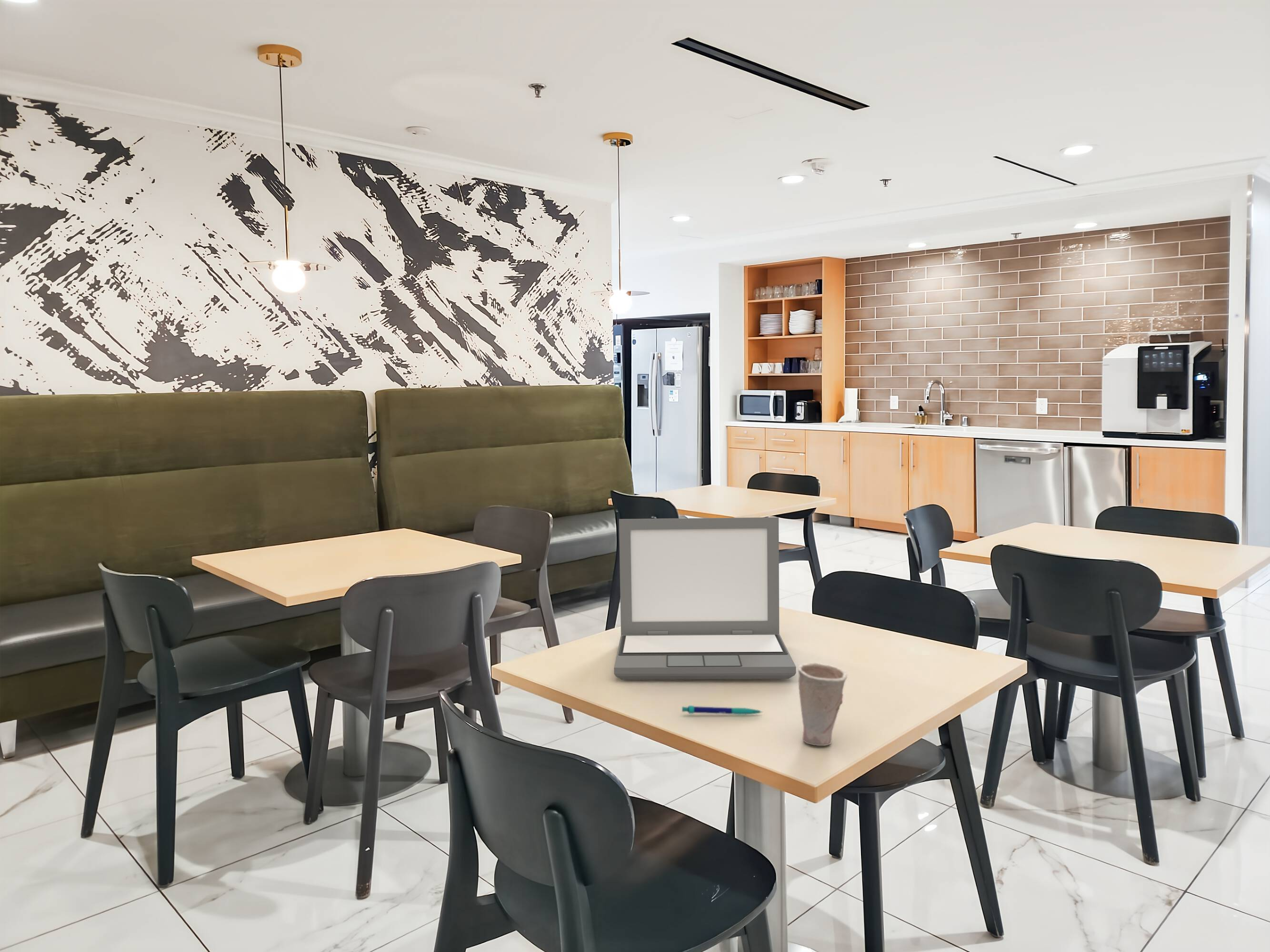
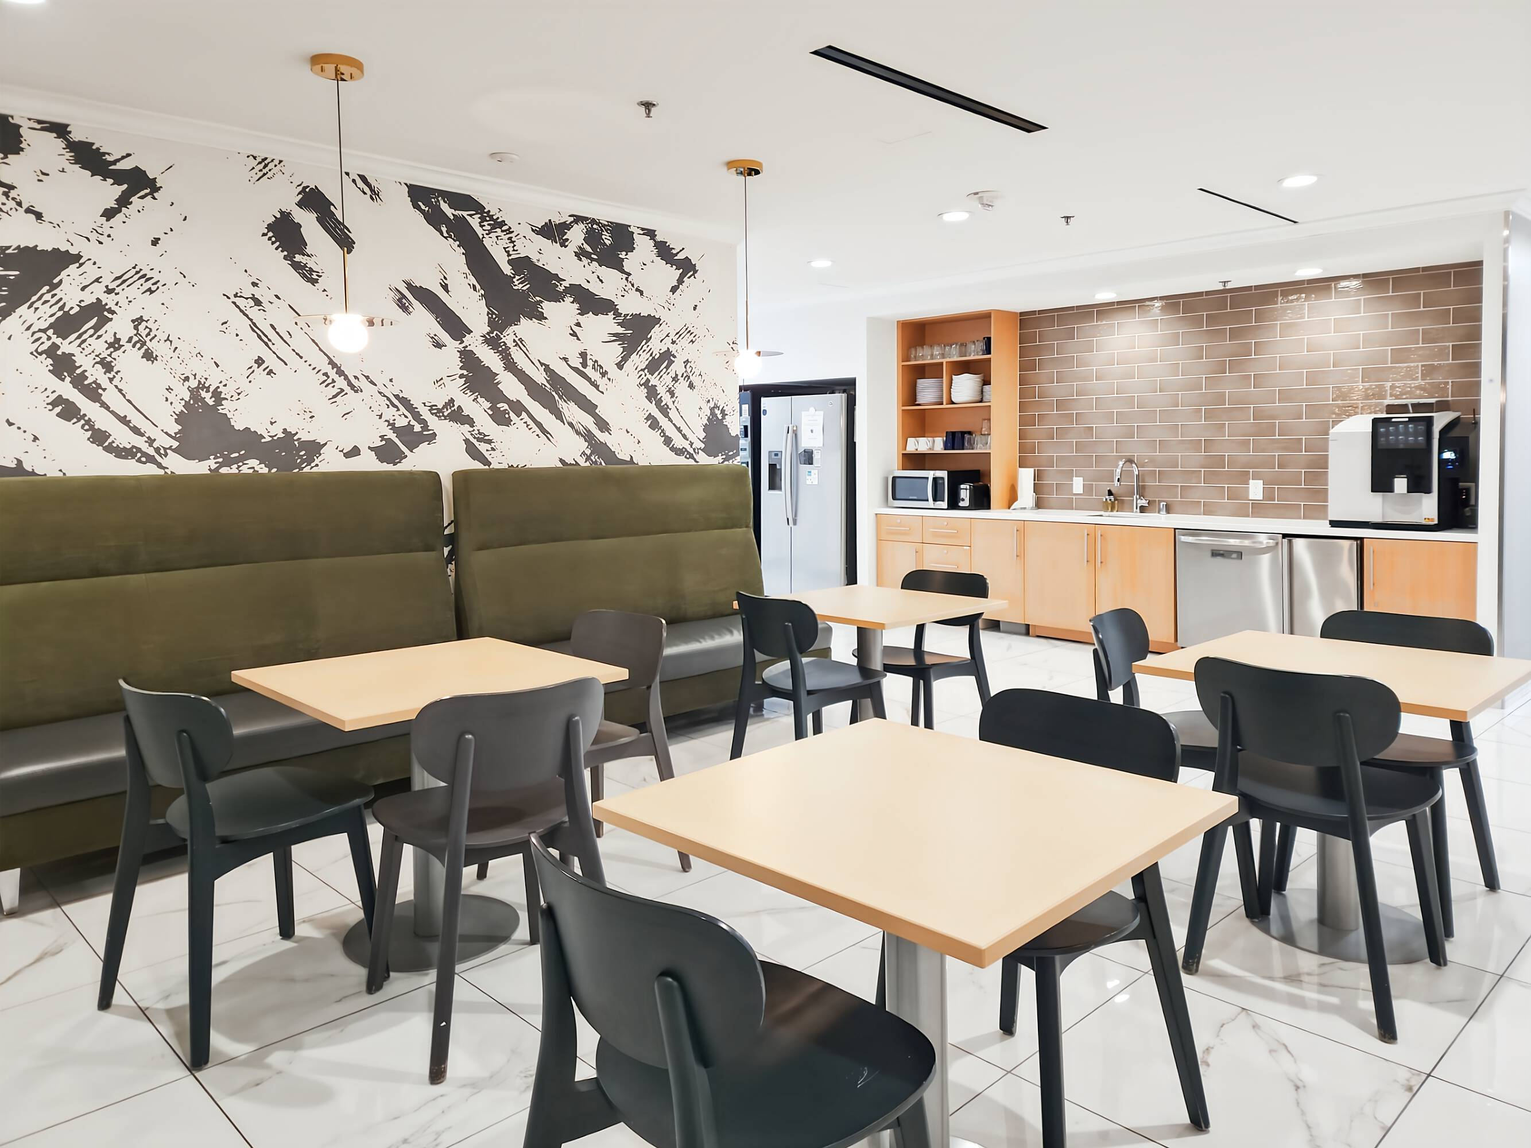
- laptop [614,517,797,680]
- cup [798,662,848,746]
- pen [681,705,763,715]
